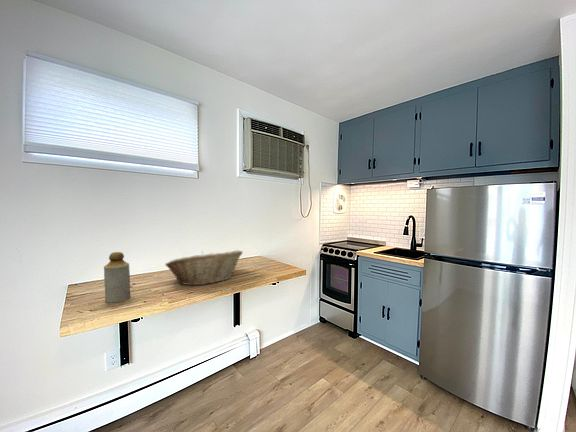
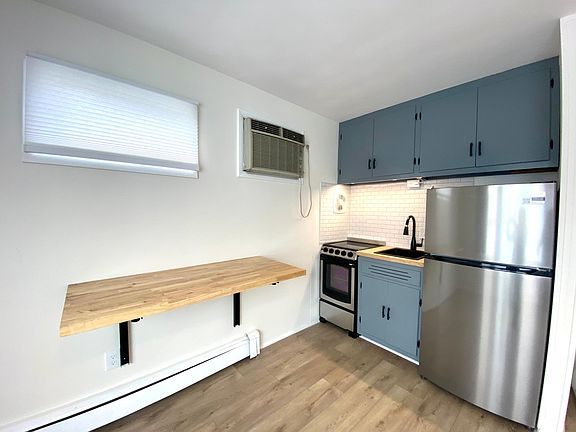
- bottle [103,251,131,303]
- fruit basket [164,249,244,286]
